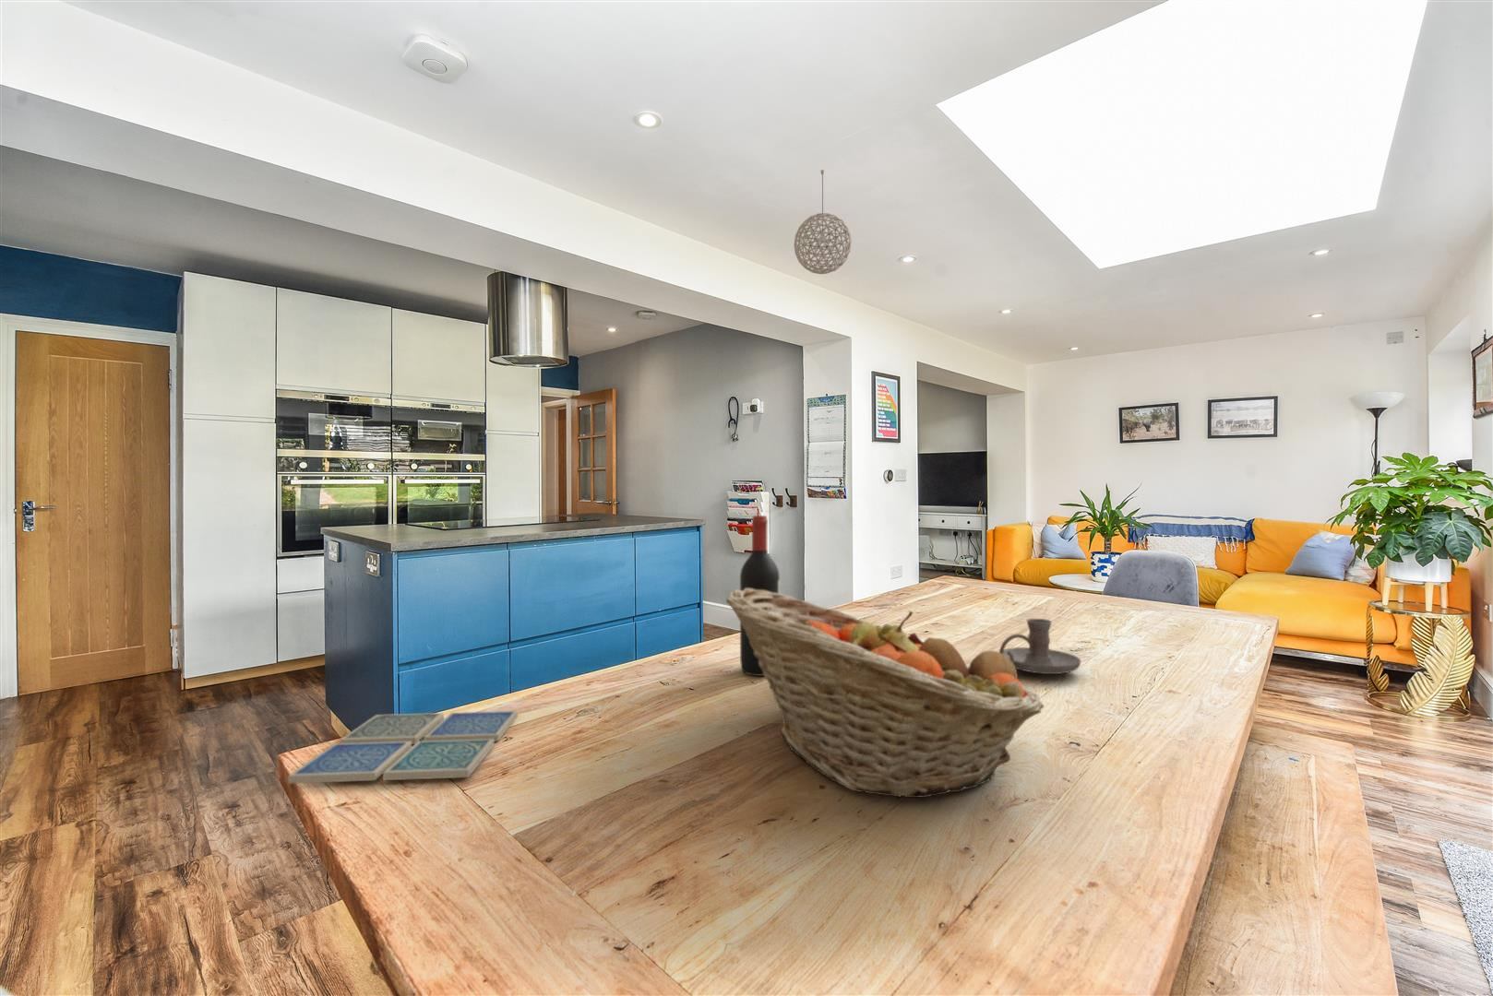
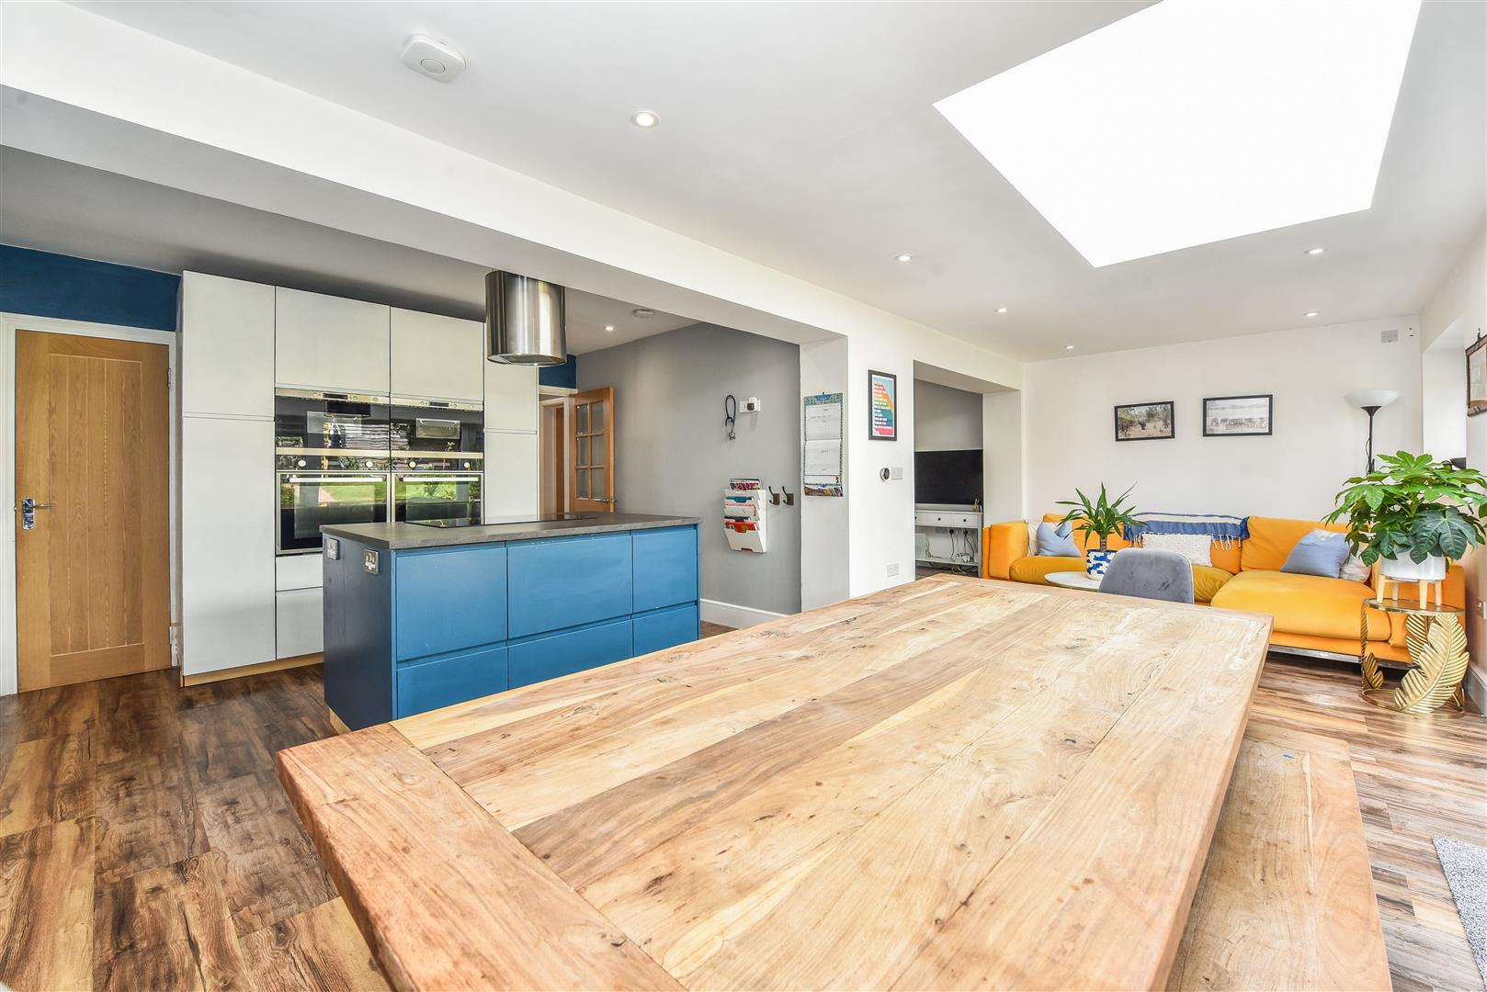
- fruit basket [725,588,1045,798]
- pendant light [794,169,853,275]
- drink coaster [287,710,518,785]
- candle holder [998,618,1083,675]
- wine bottle [739,515,780,677]
